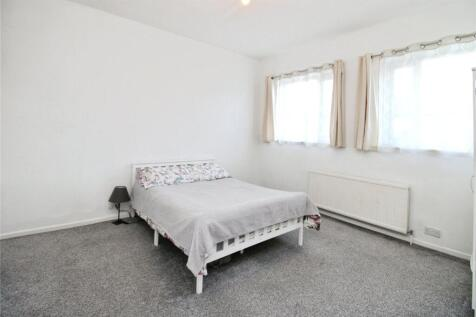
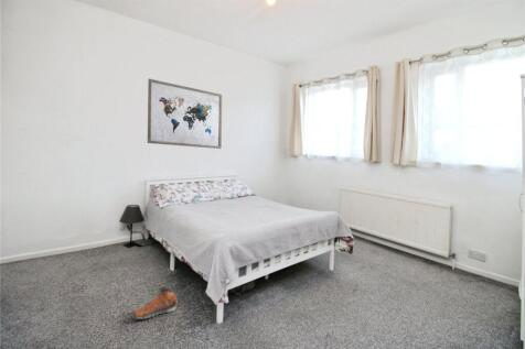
+ sneaker [131,286,178,320]
+ wall art [147,78,223,150]
